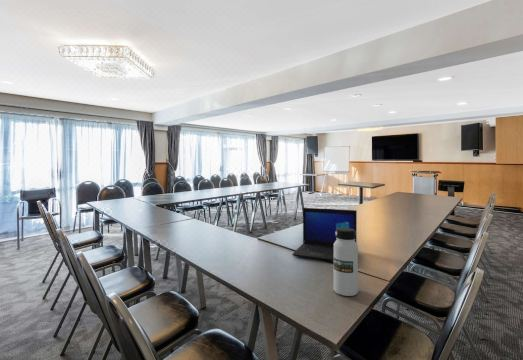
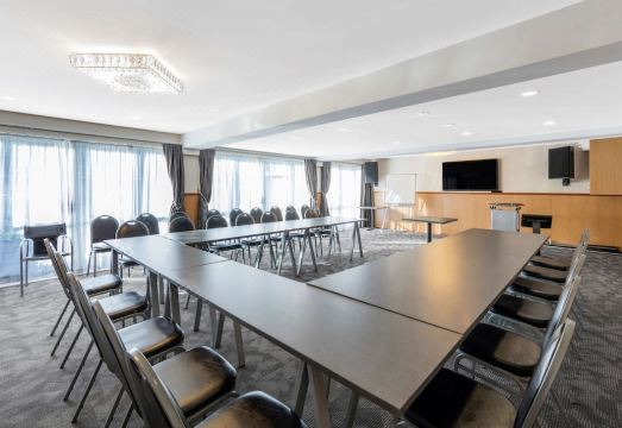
- laptop [291,207,358,262]
- water bottle [333,228,359,297]
